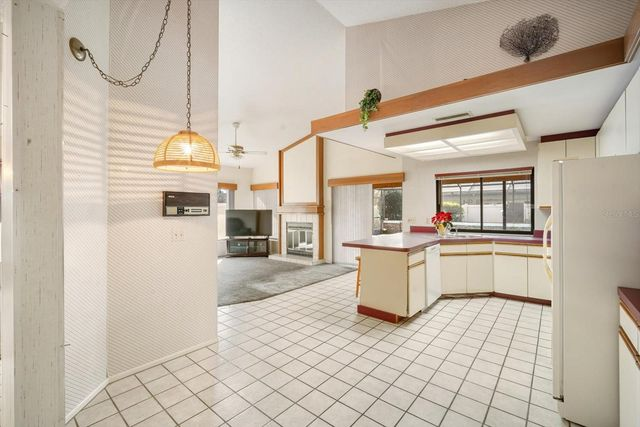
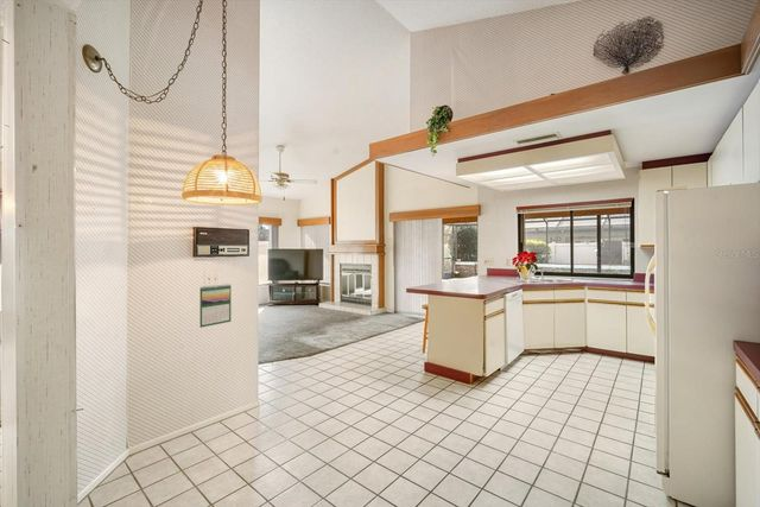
+ calendar [198,284,232,329]
